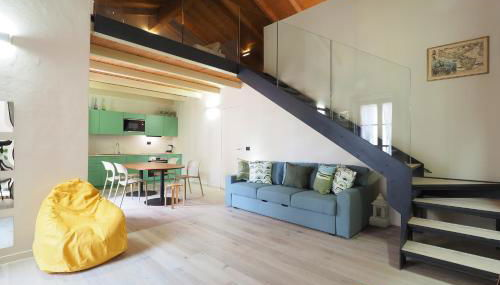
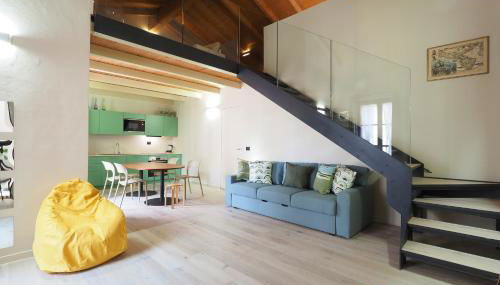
- lantern [369,192,392,229]
